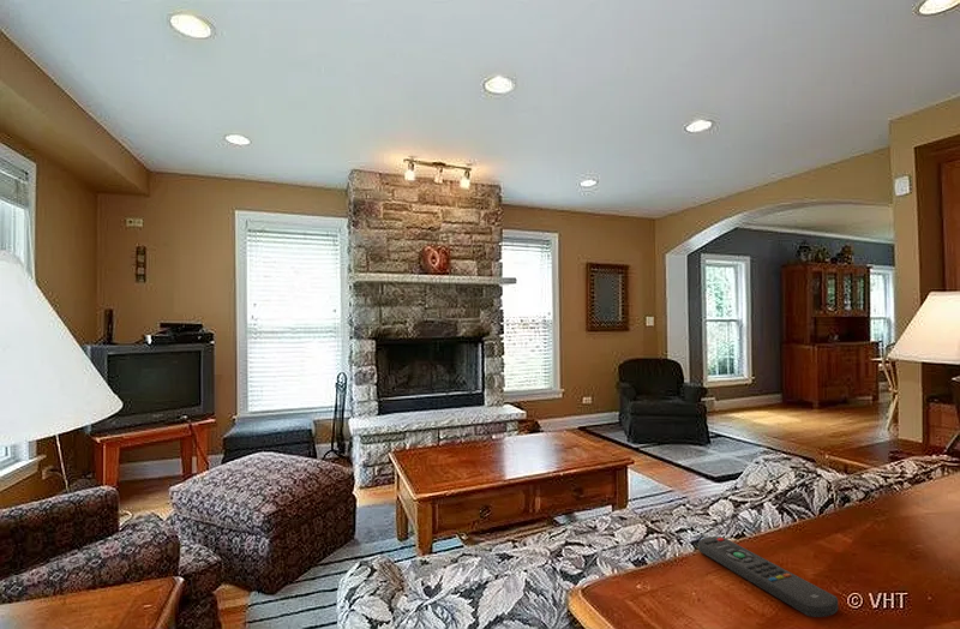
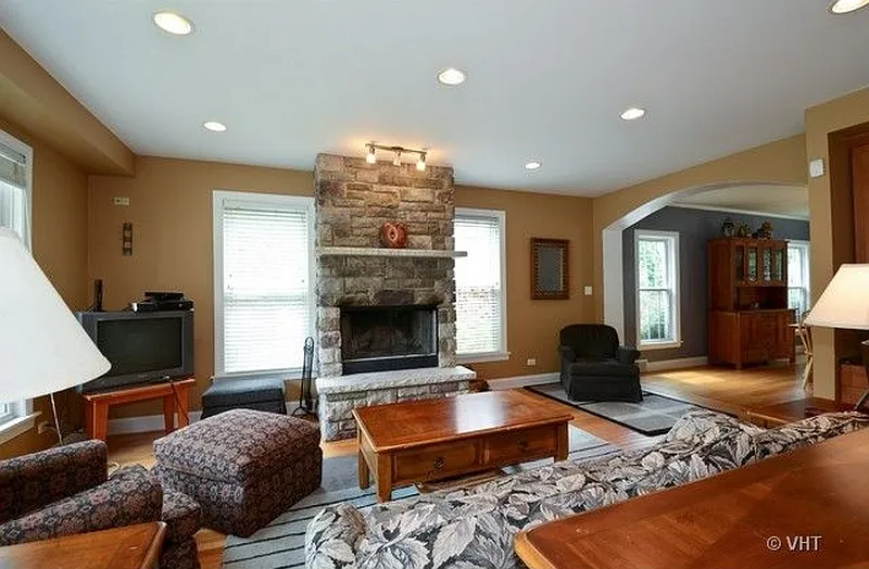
- remote control [697,535,839,618]
